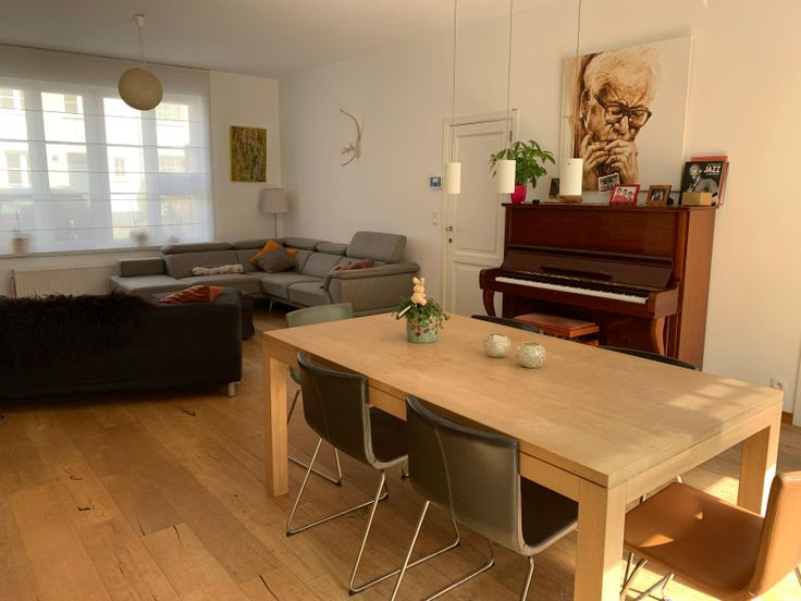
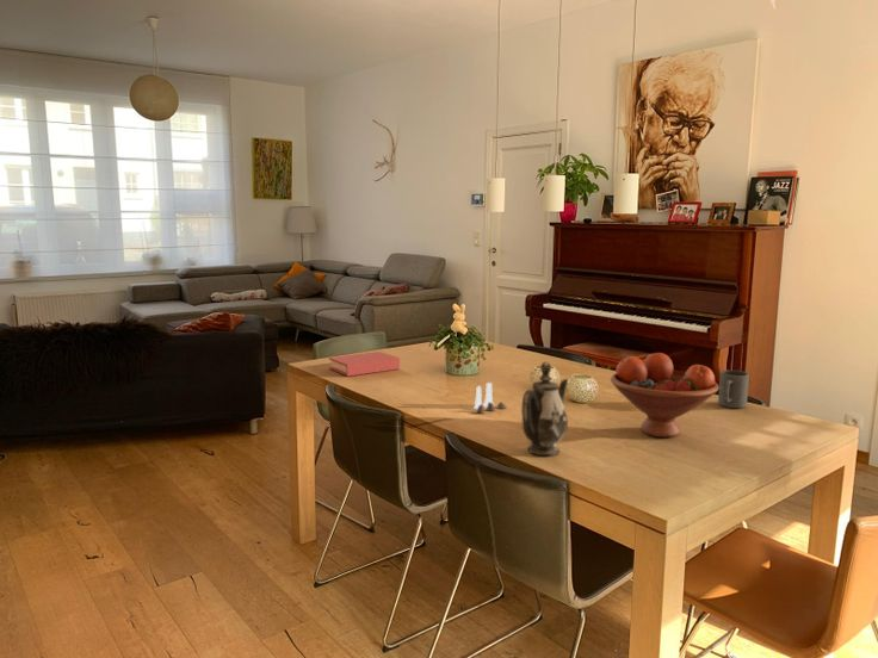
+ fruit bowl [610,352,719,439]
+ salt and pepper shaker set [472,381,507,415]
+ teapot [520,361,569,457]
+ book [328,350,401,377]
+ mug [717,368,750,409]
